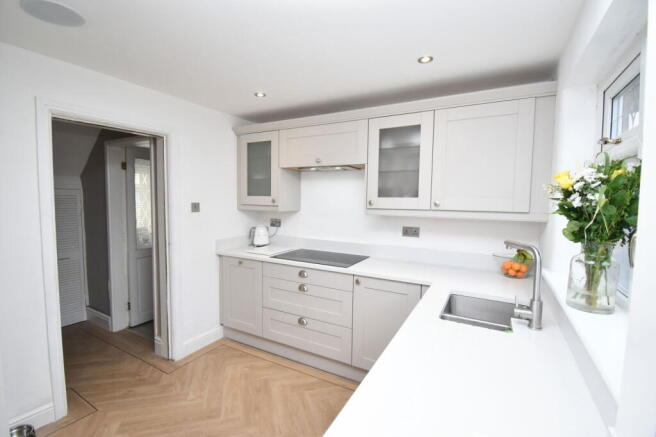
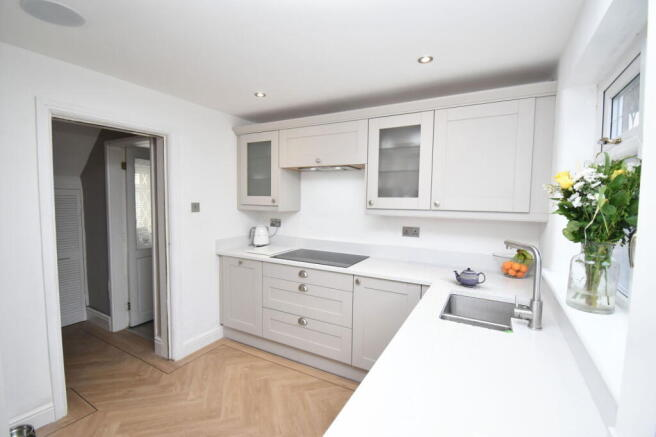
+ teapot [452,267,486,288]
